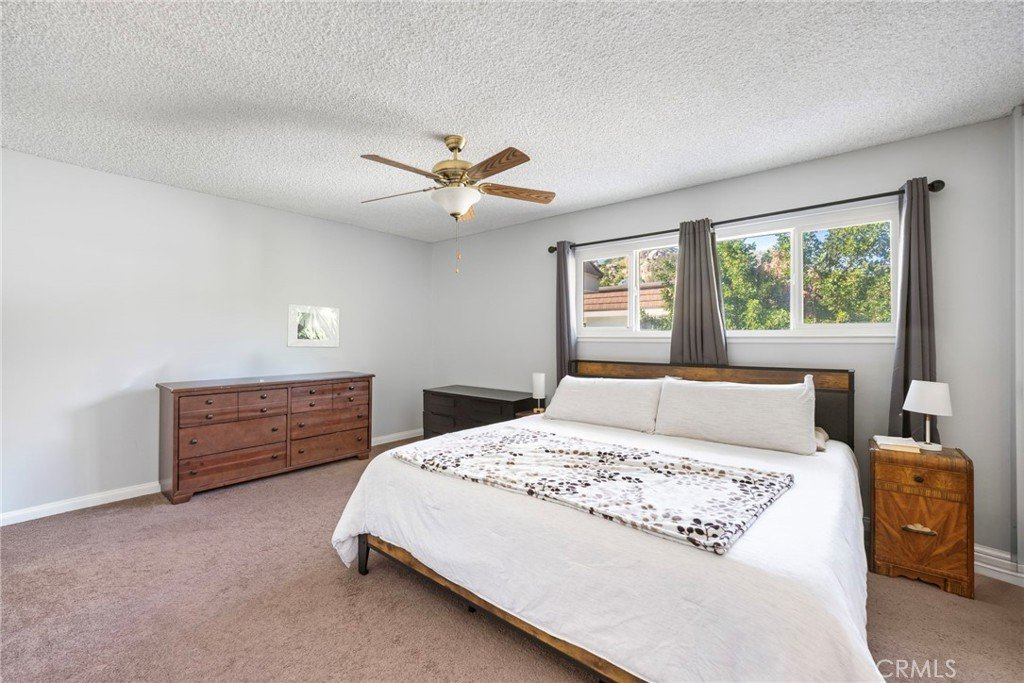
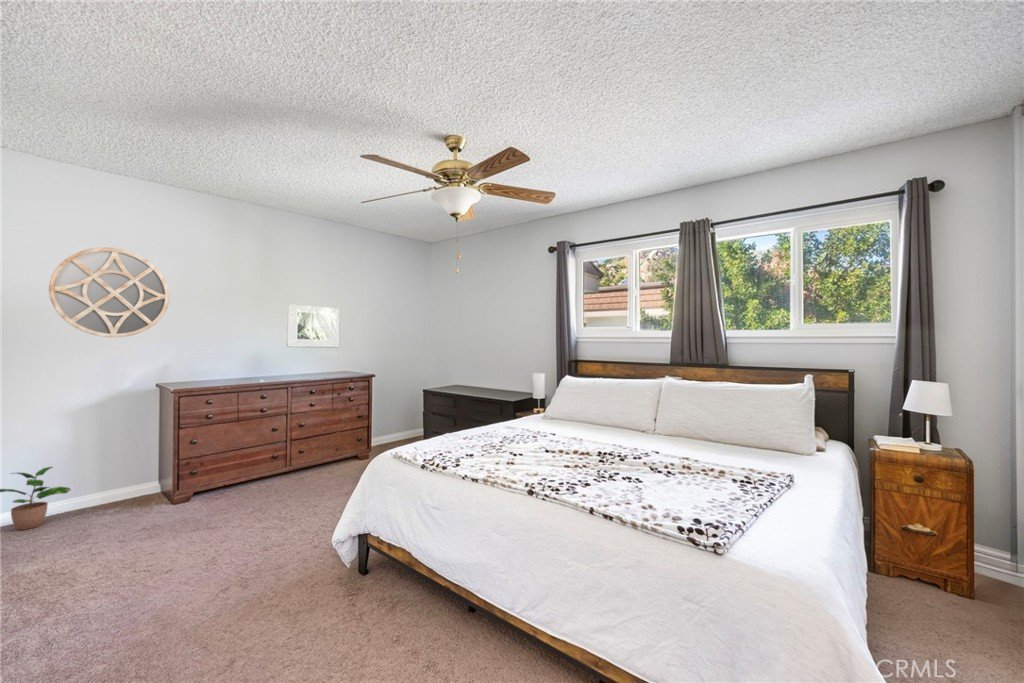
+ potted plant [0,466,72,531]
+ home mirror [48,247,170,338]
